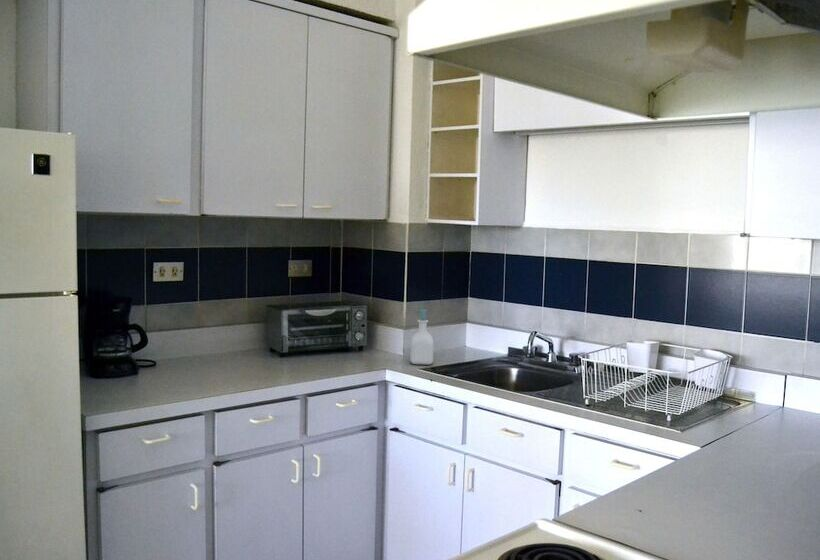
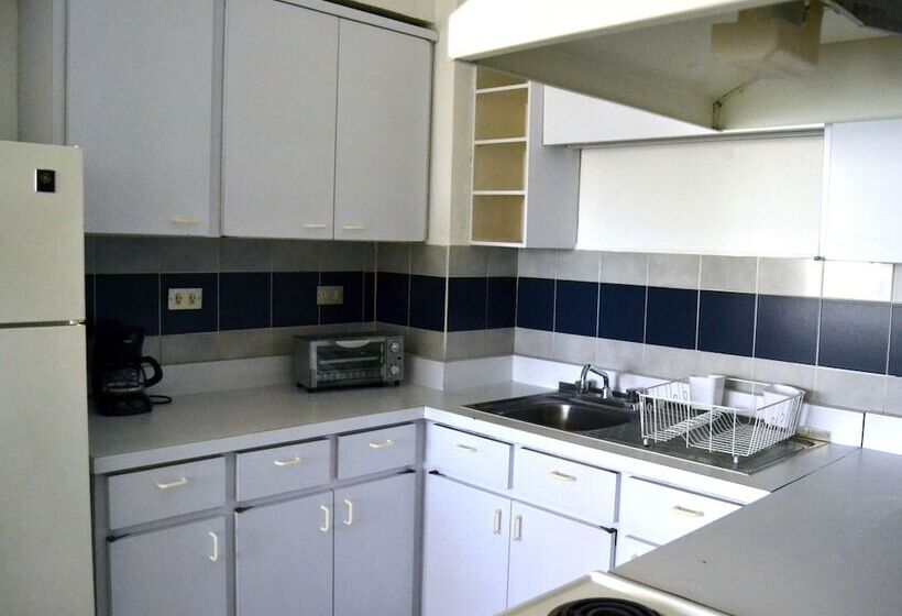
- soap bottle [409,309,435,366]
